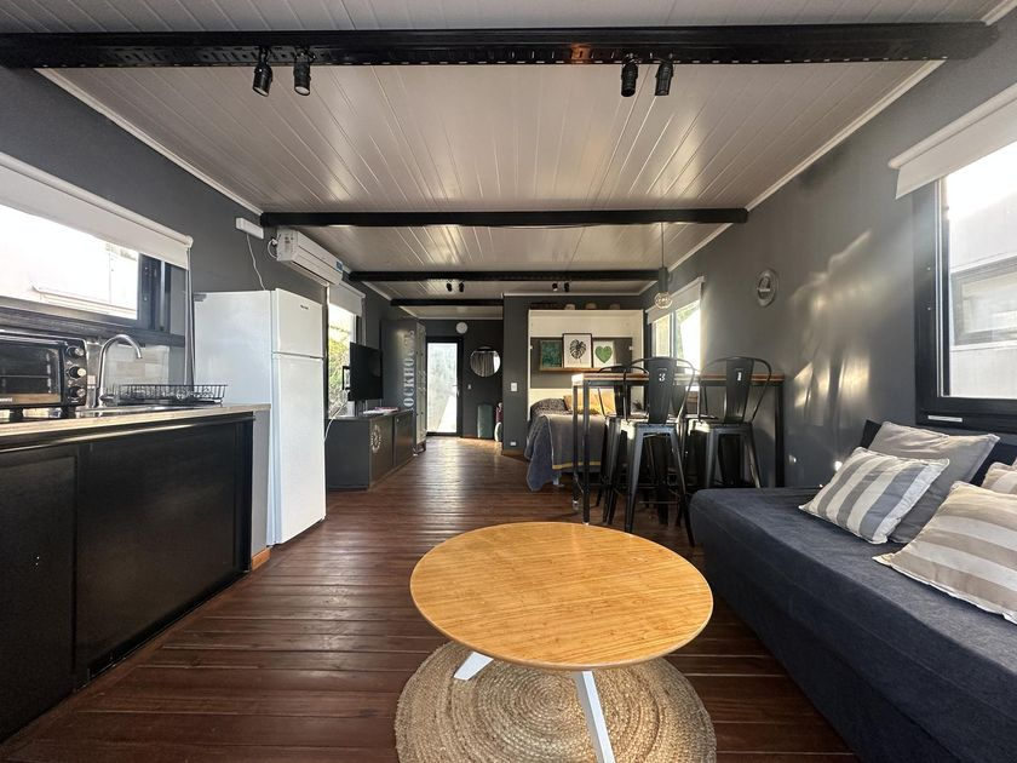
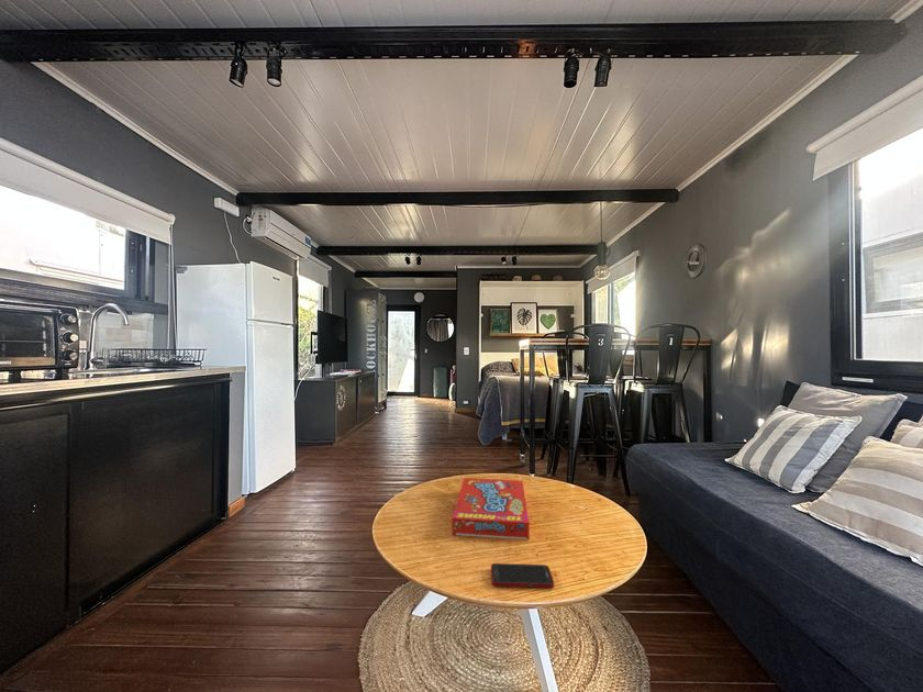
+ cell phone [490,562,555,589]
+ snack box [451,477,531,540]
